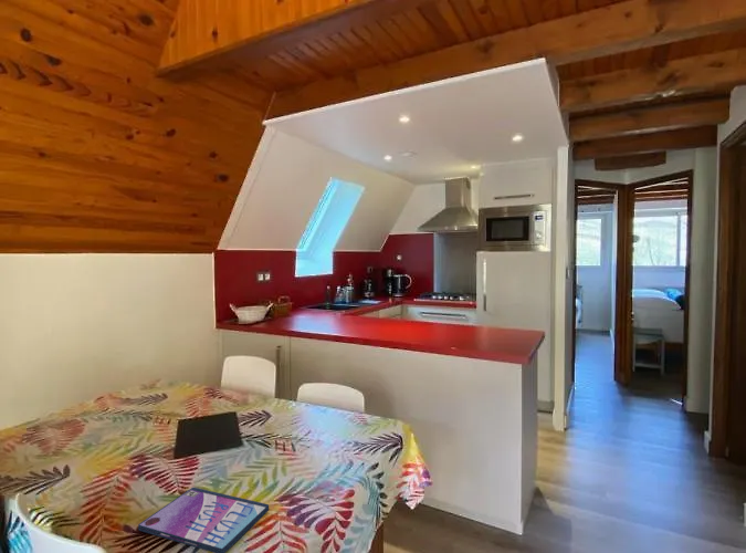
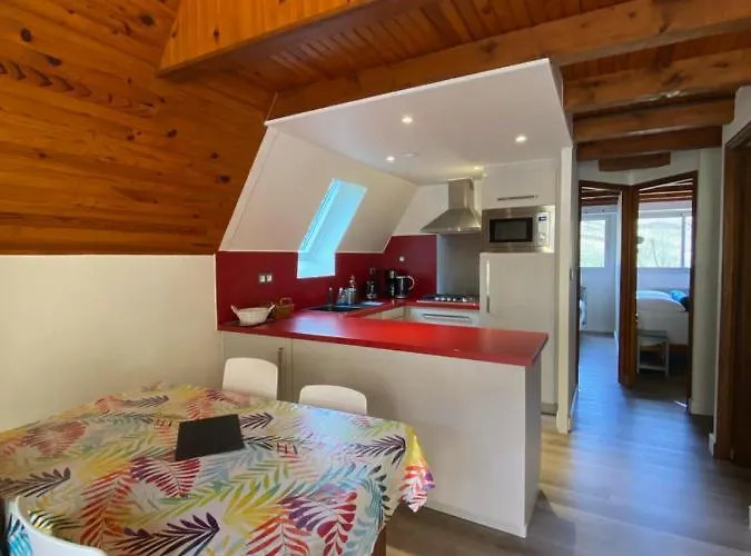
- video game case [137,487,270,553]
